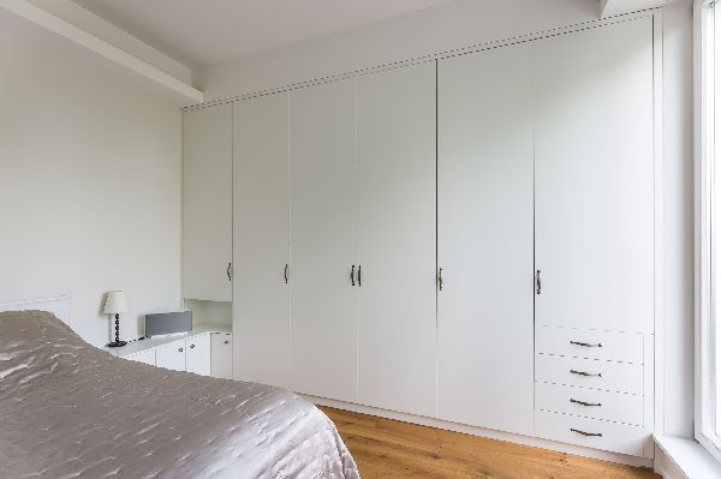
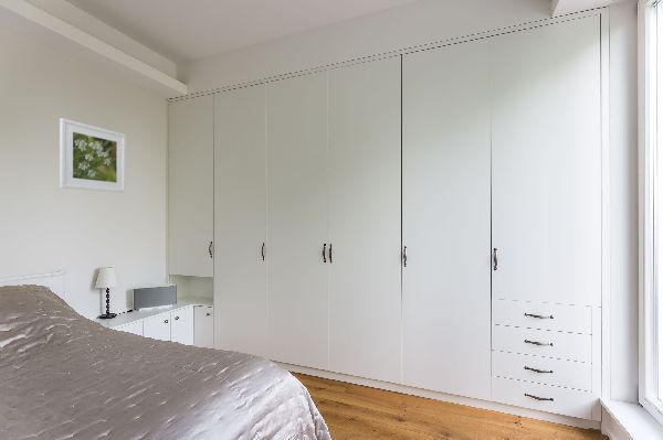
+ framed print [59,117,127,194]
